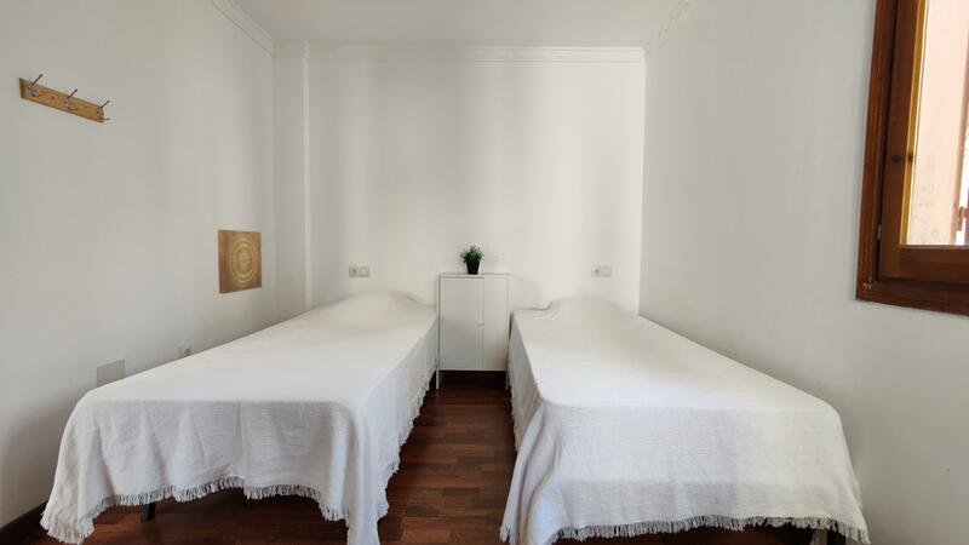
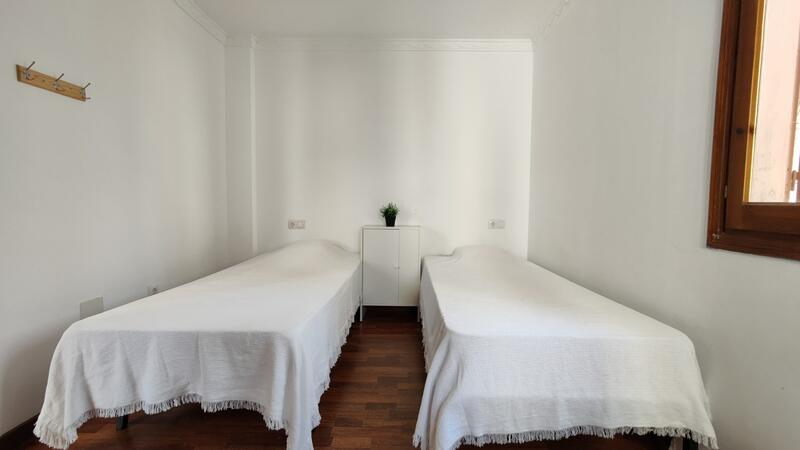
- wall art [217,229,263,296]
